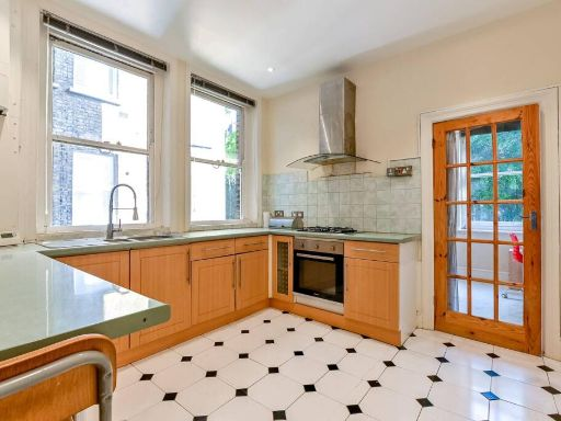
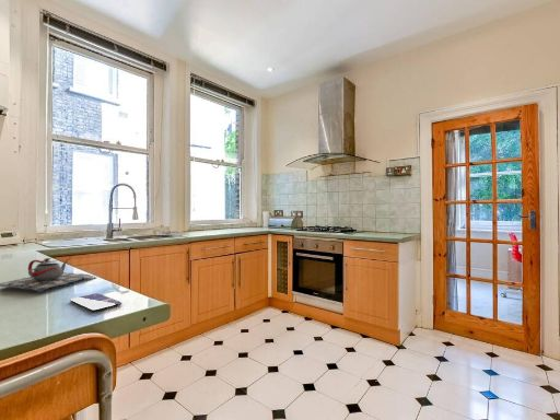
+ smartphone [69,292,122,313]
+ teapot [0,255,97,293]
